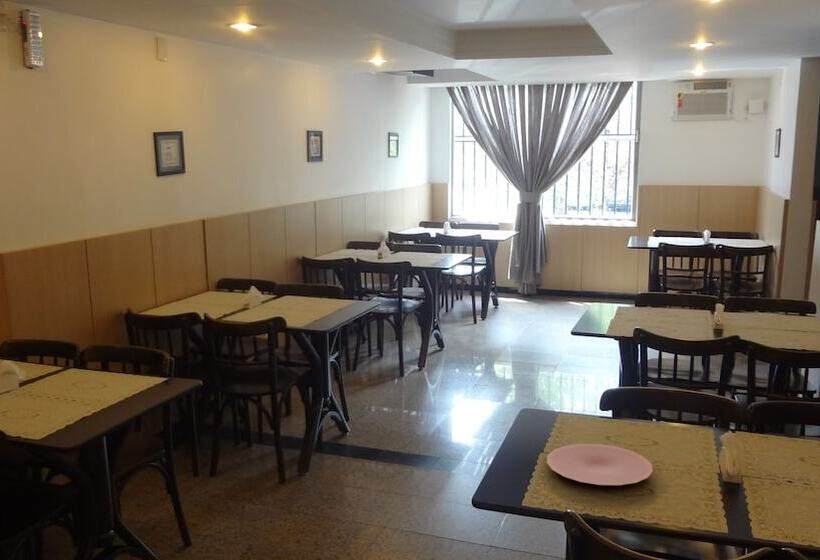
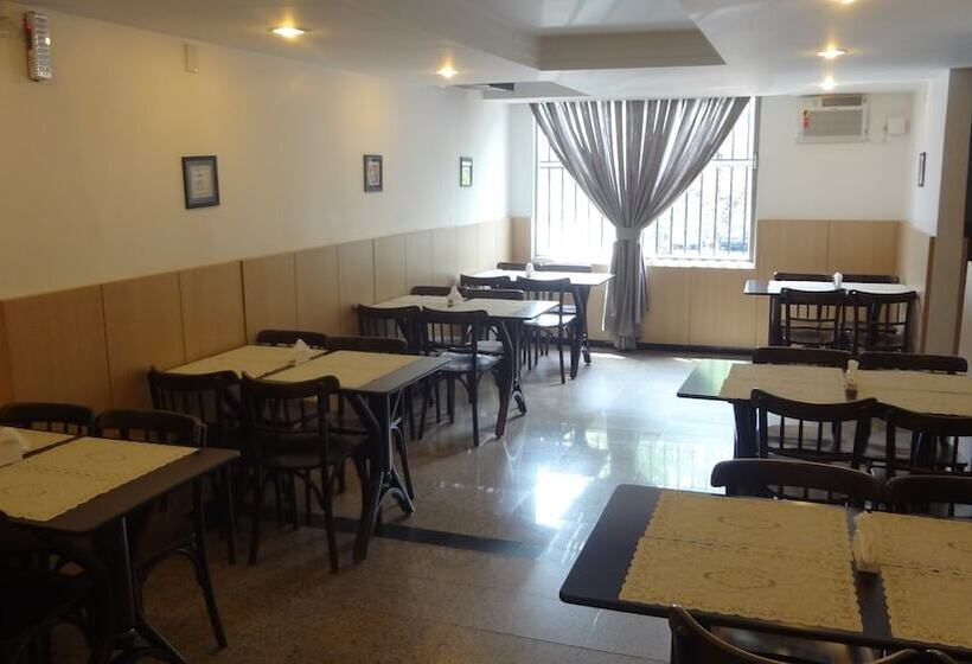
- plate [546,443,654,486]
